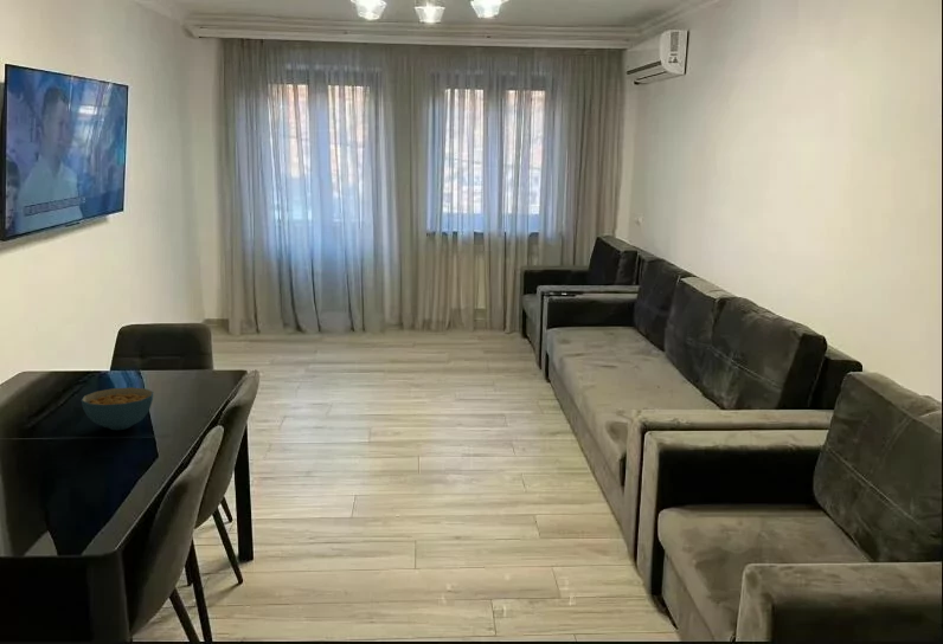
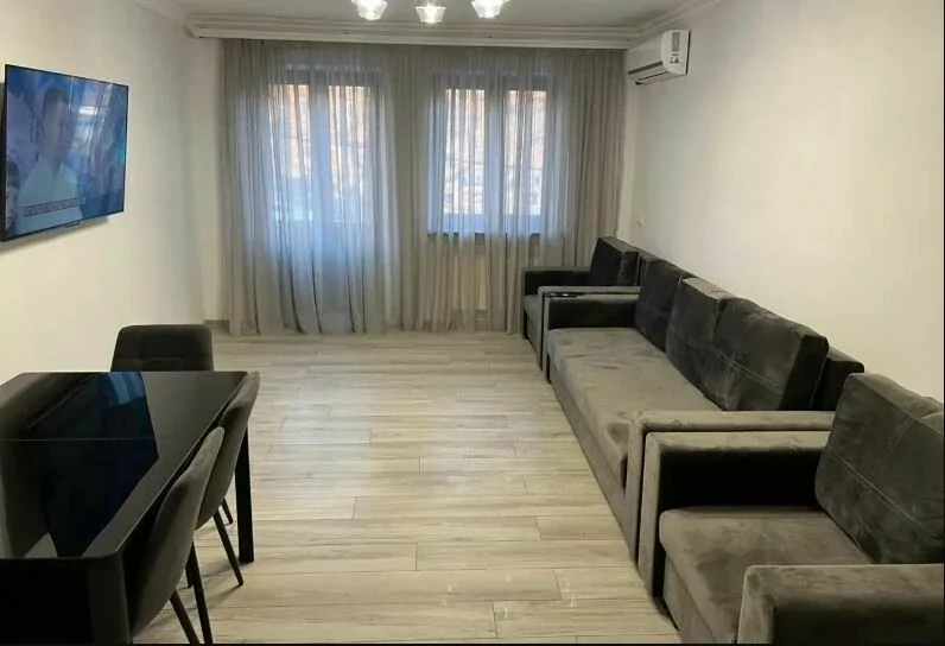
- cereal bowl [81,386,154,431]
